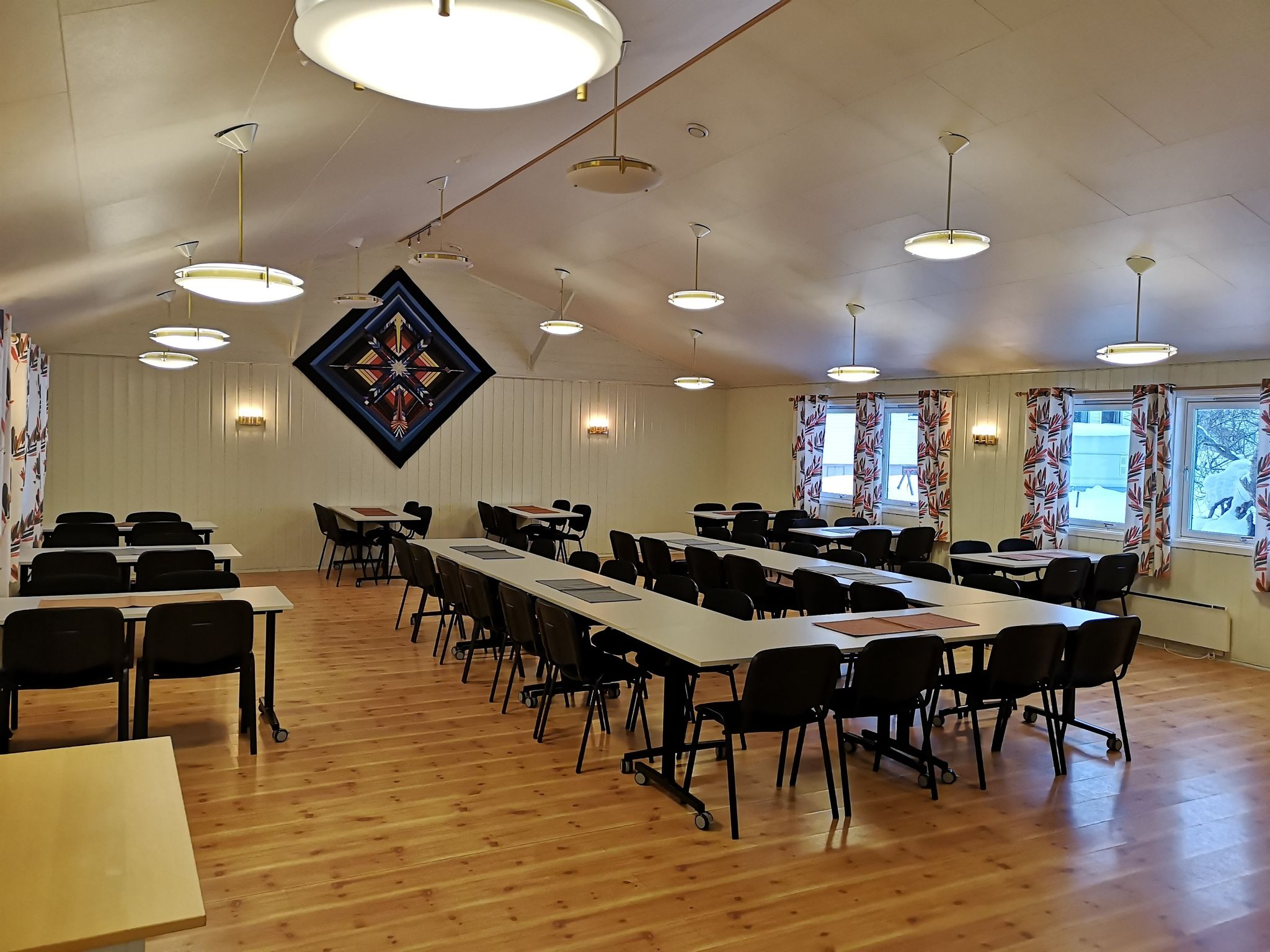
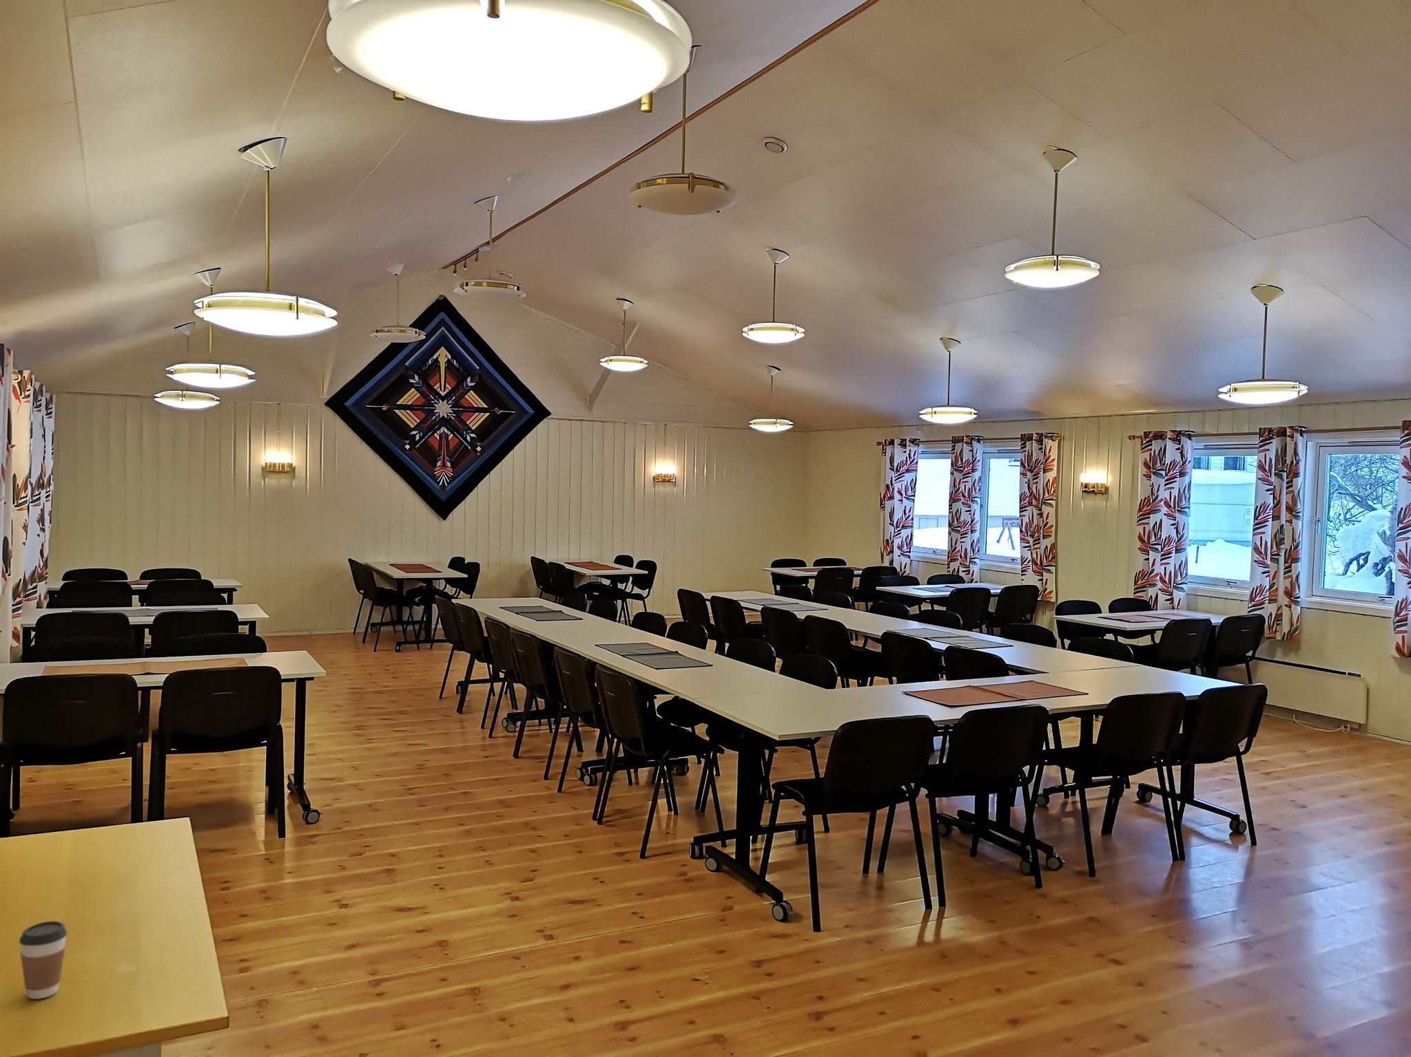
+ coffee cup [19,920,68,1000]
